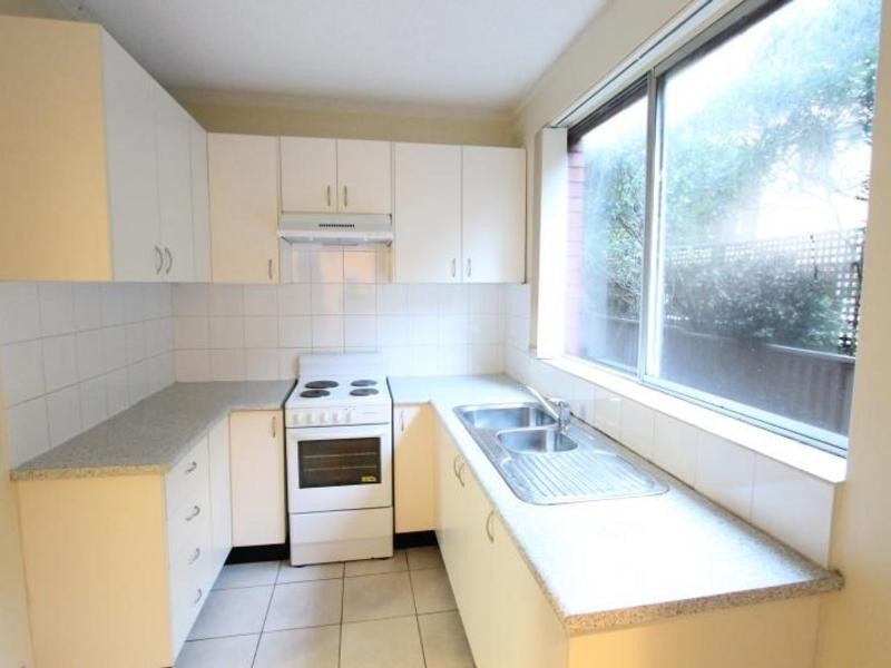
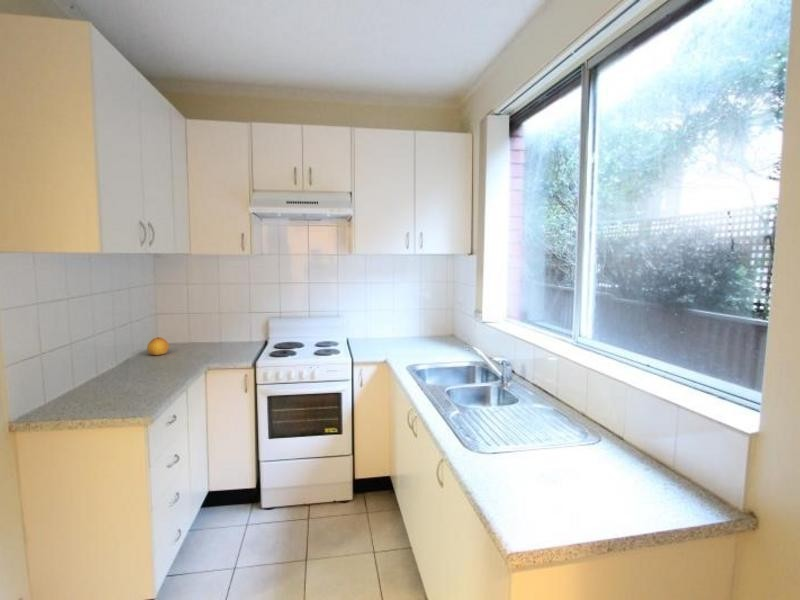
+ fruit [146,336,170,356]
